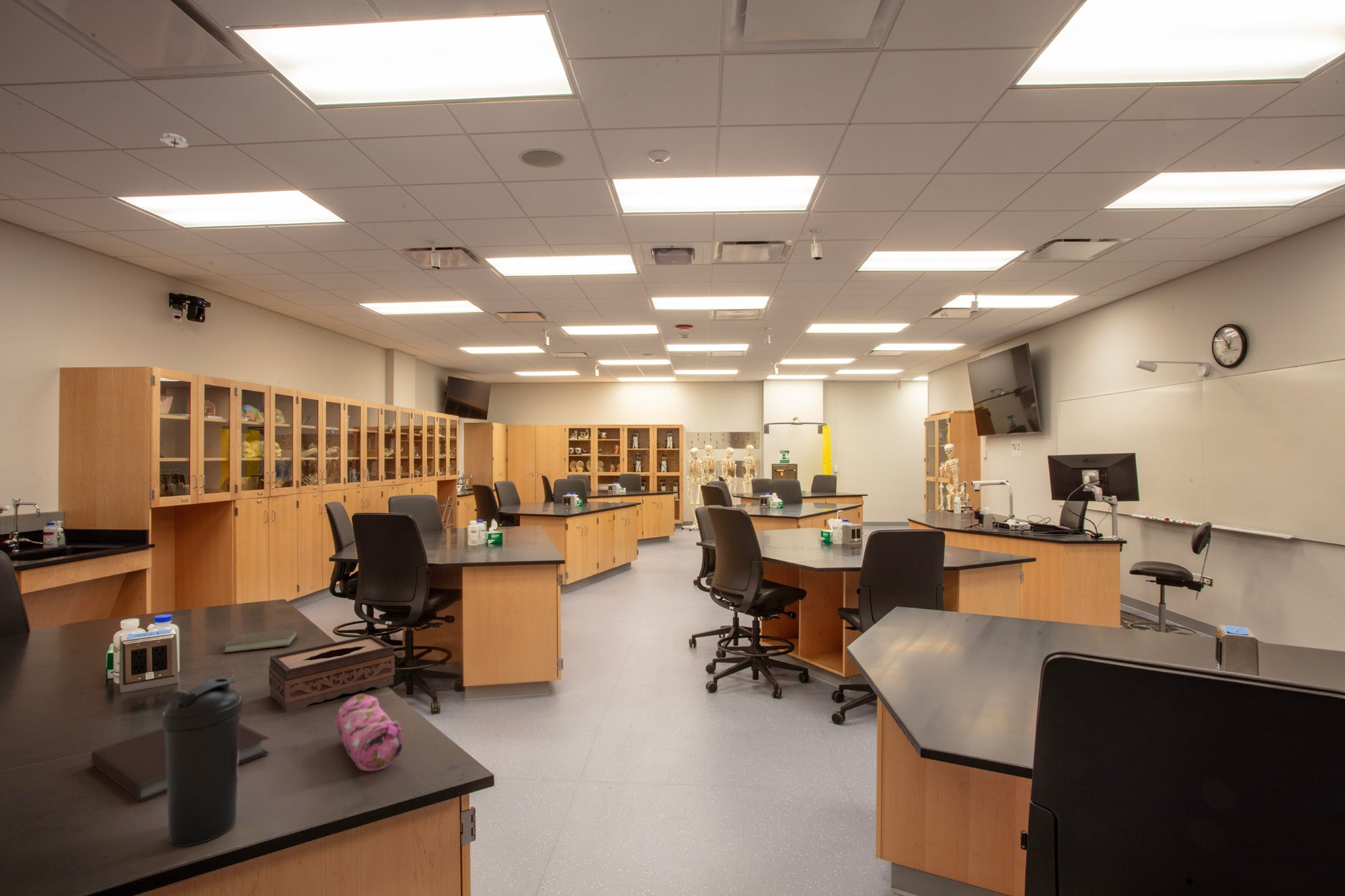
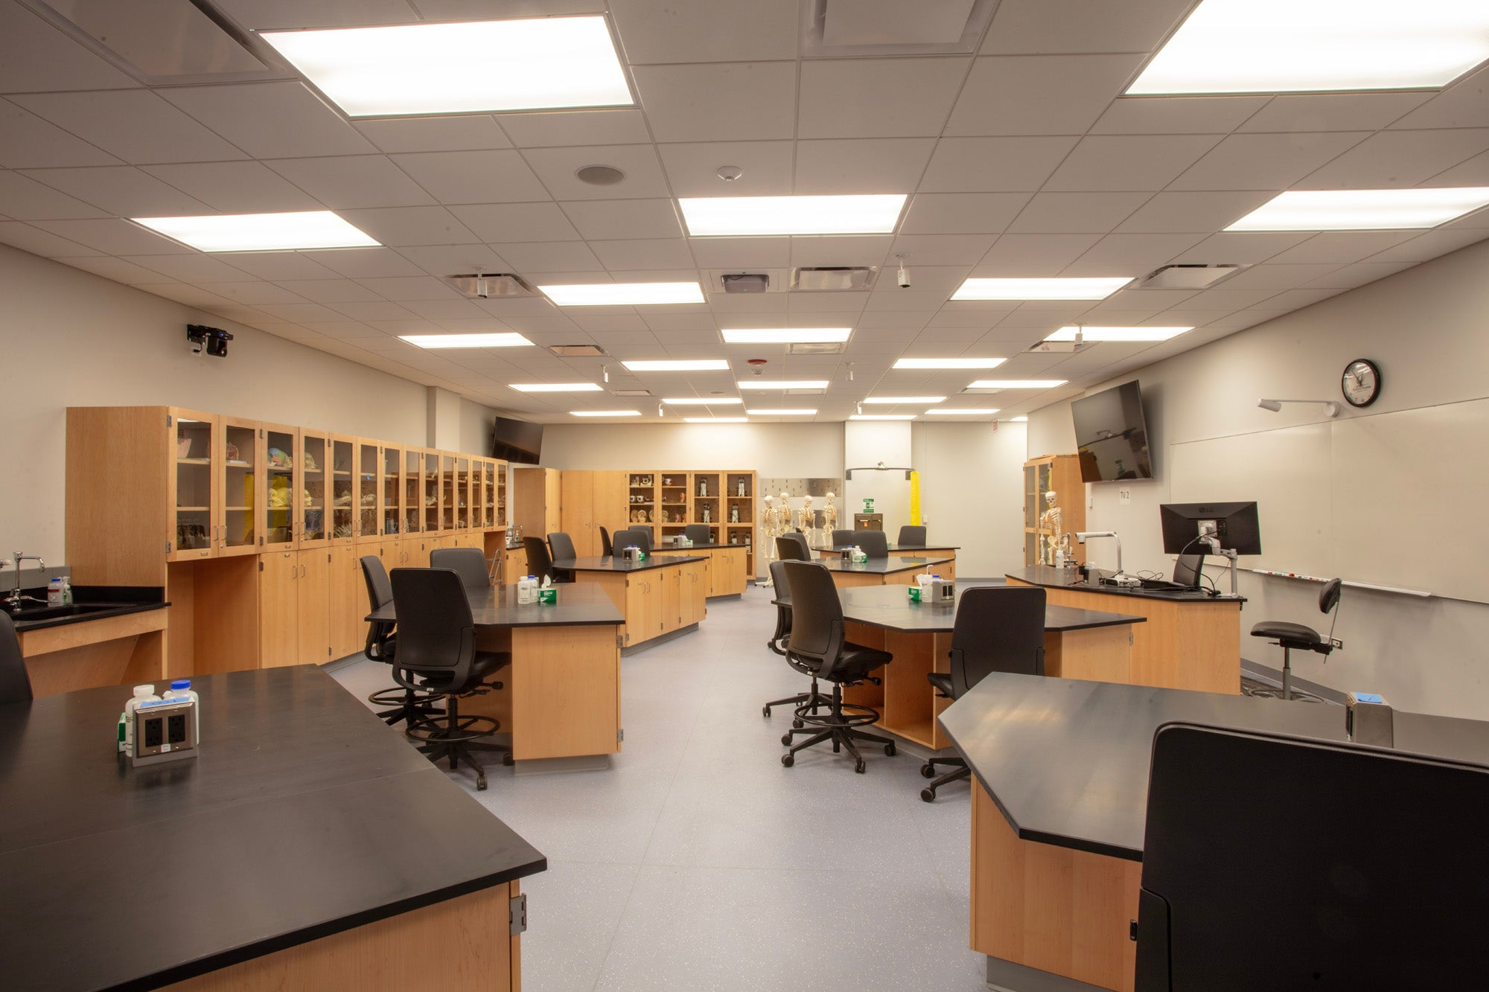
- book [223,628,299,653]
- pencil case [336,693,403,772]
- water bottle [161,676,243,847]
- smoke detector [159,132,189,149]
- tissue box [268,635,395,713]
- notebook [91,723,270,802]
